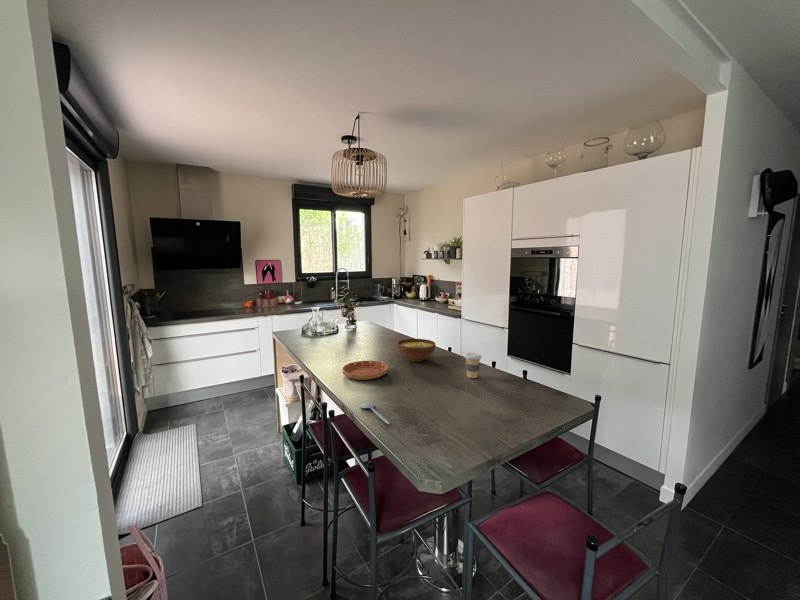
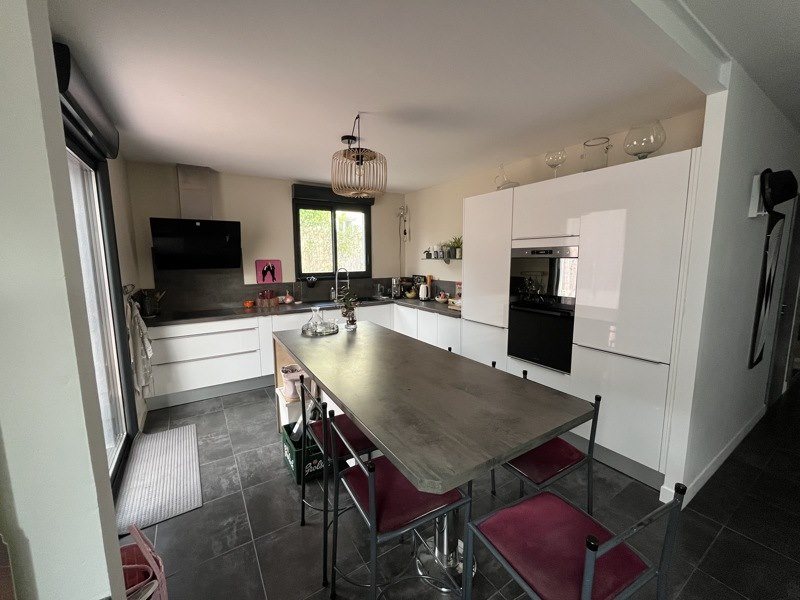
- bowl [397,338,437,363]
- spoon [359,401,391,425]
- coffee cup [464,352,482,379]
- saucer [341,360,389,381]
